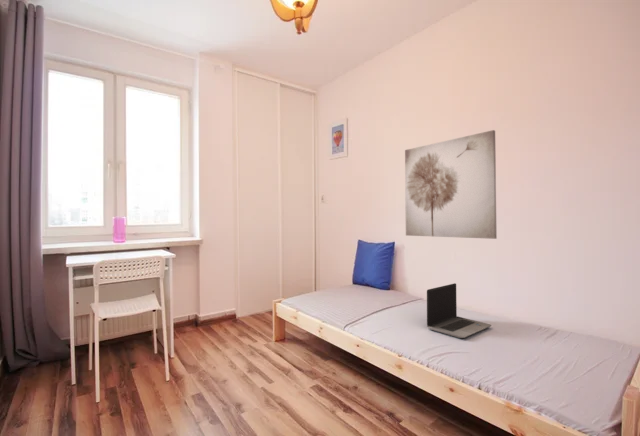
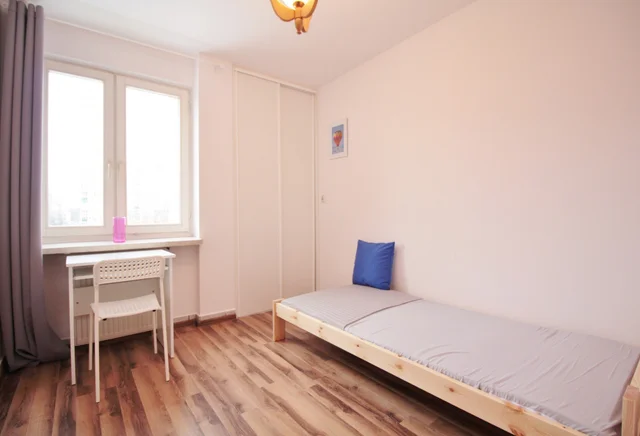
- wall art [404,129,498,240]
- laptop computer [426,282,492,339]
